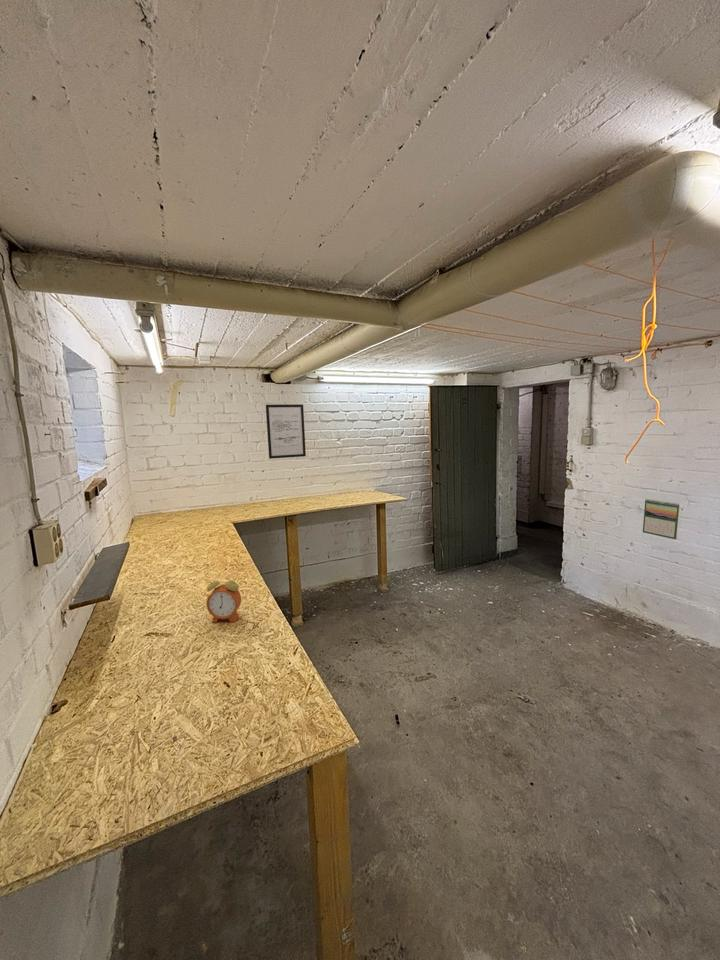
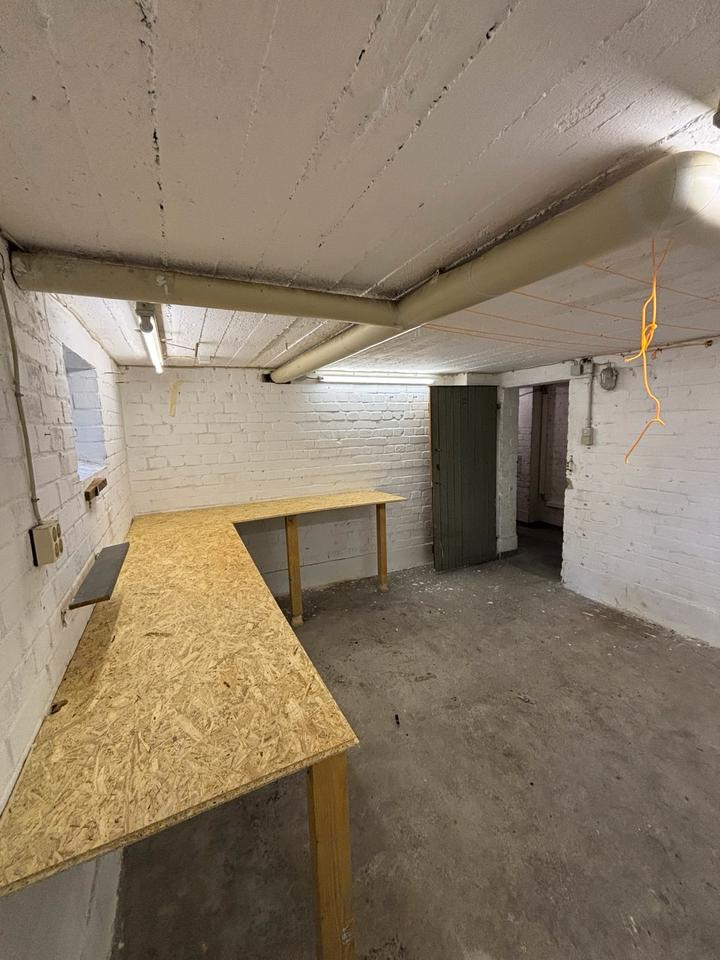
- calendar [642,498,680,541]
- alarm clock [205,576,242,623]
- wall art [265,403,307,460]
